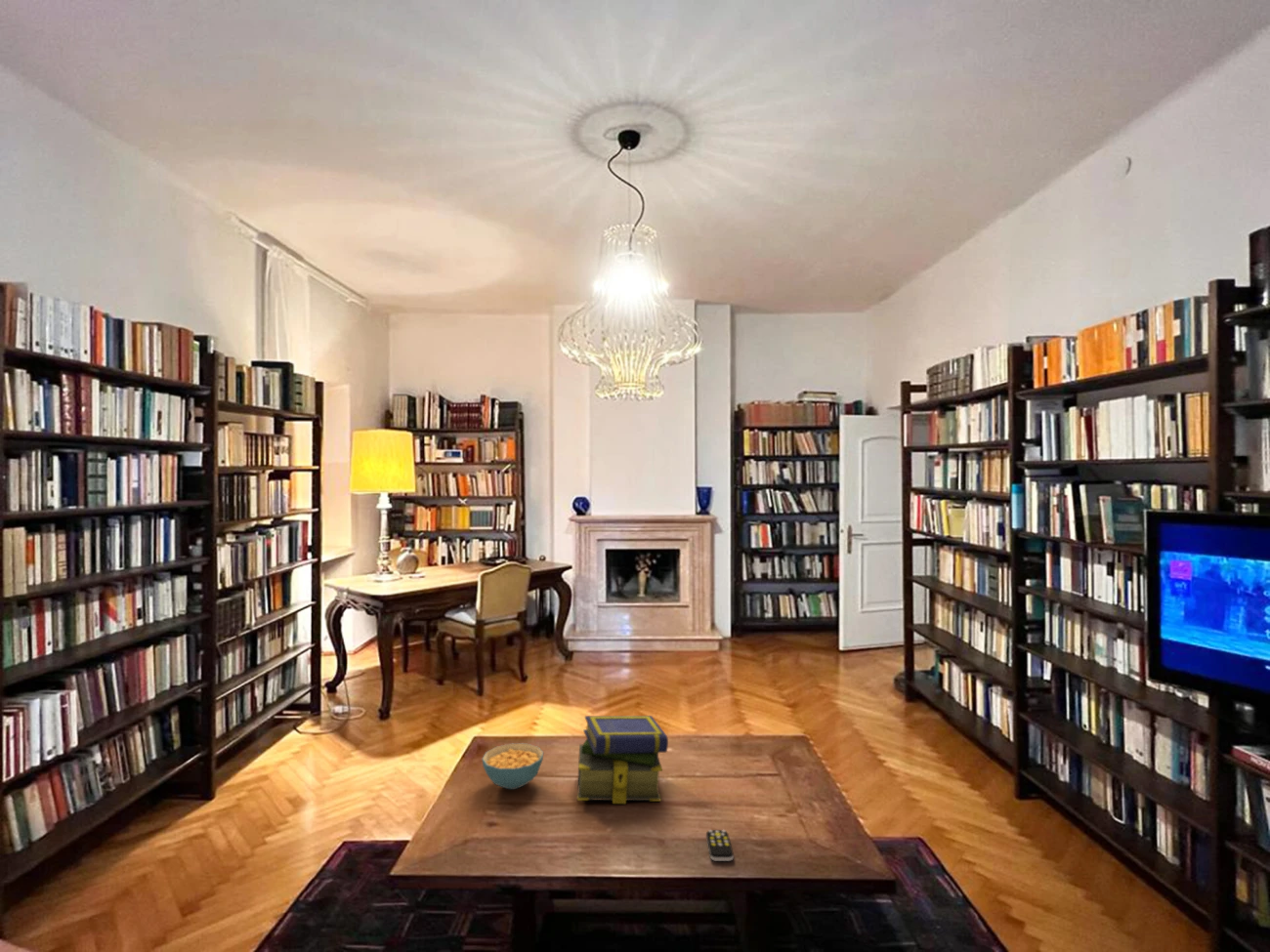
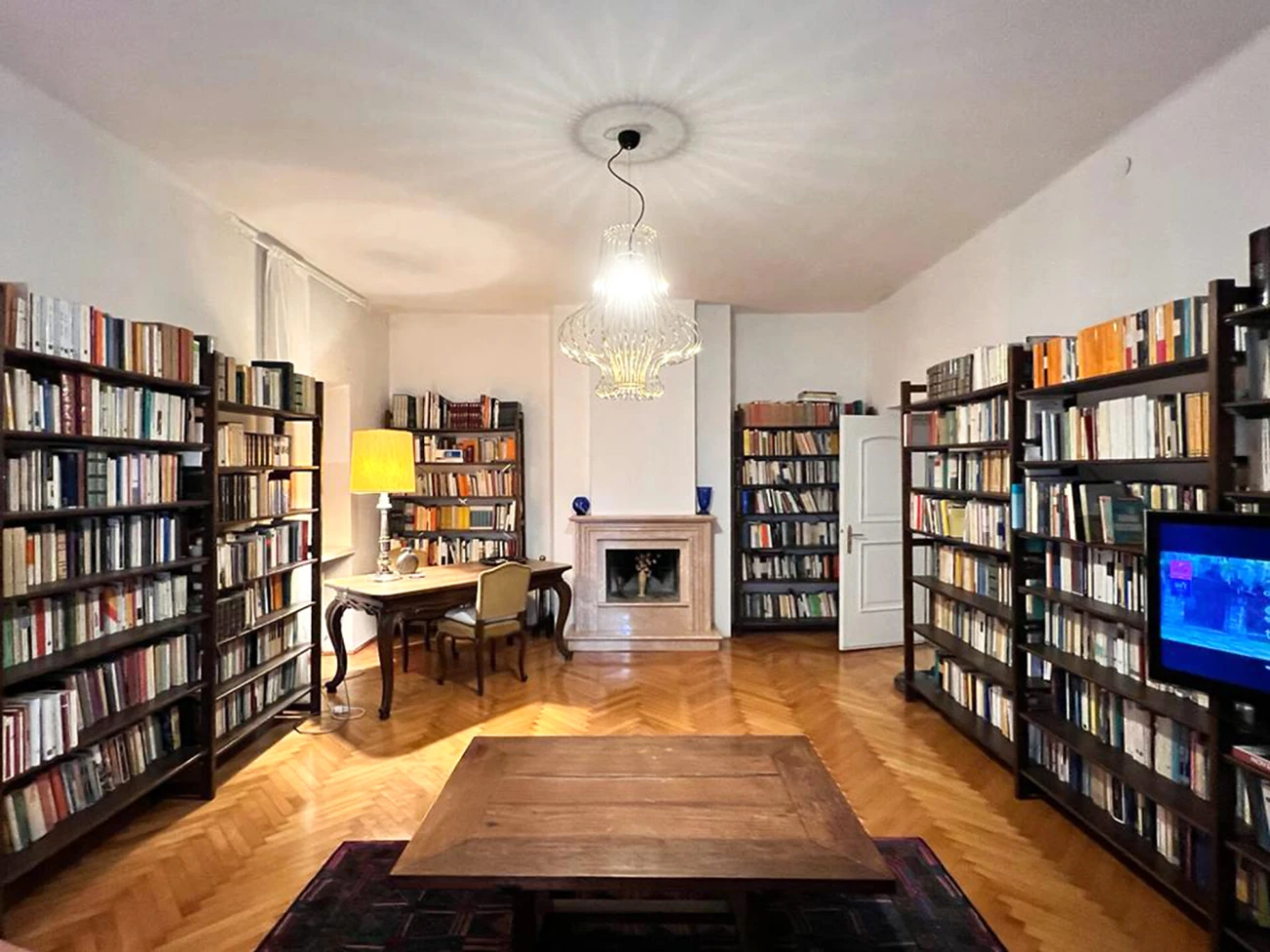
- stack of books [576,715,669,805]
- remote control [705,829,735,862]
- cereal bowl [482,743,544,790]
